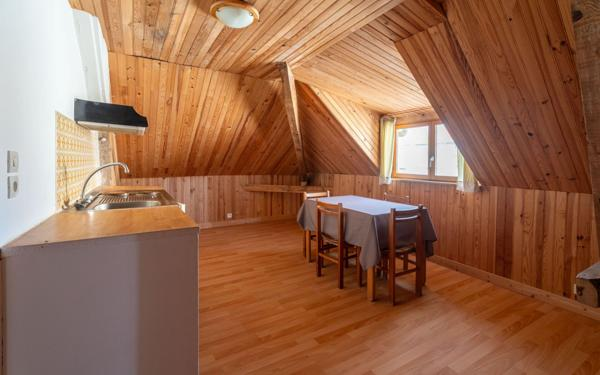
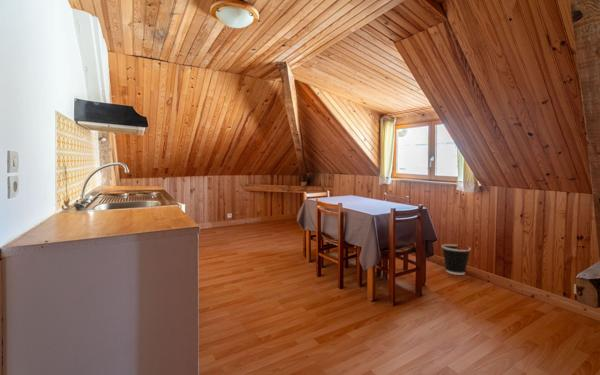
+ wastebasket [441,243,472,276]
